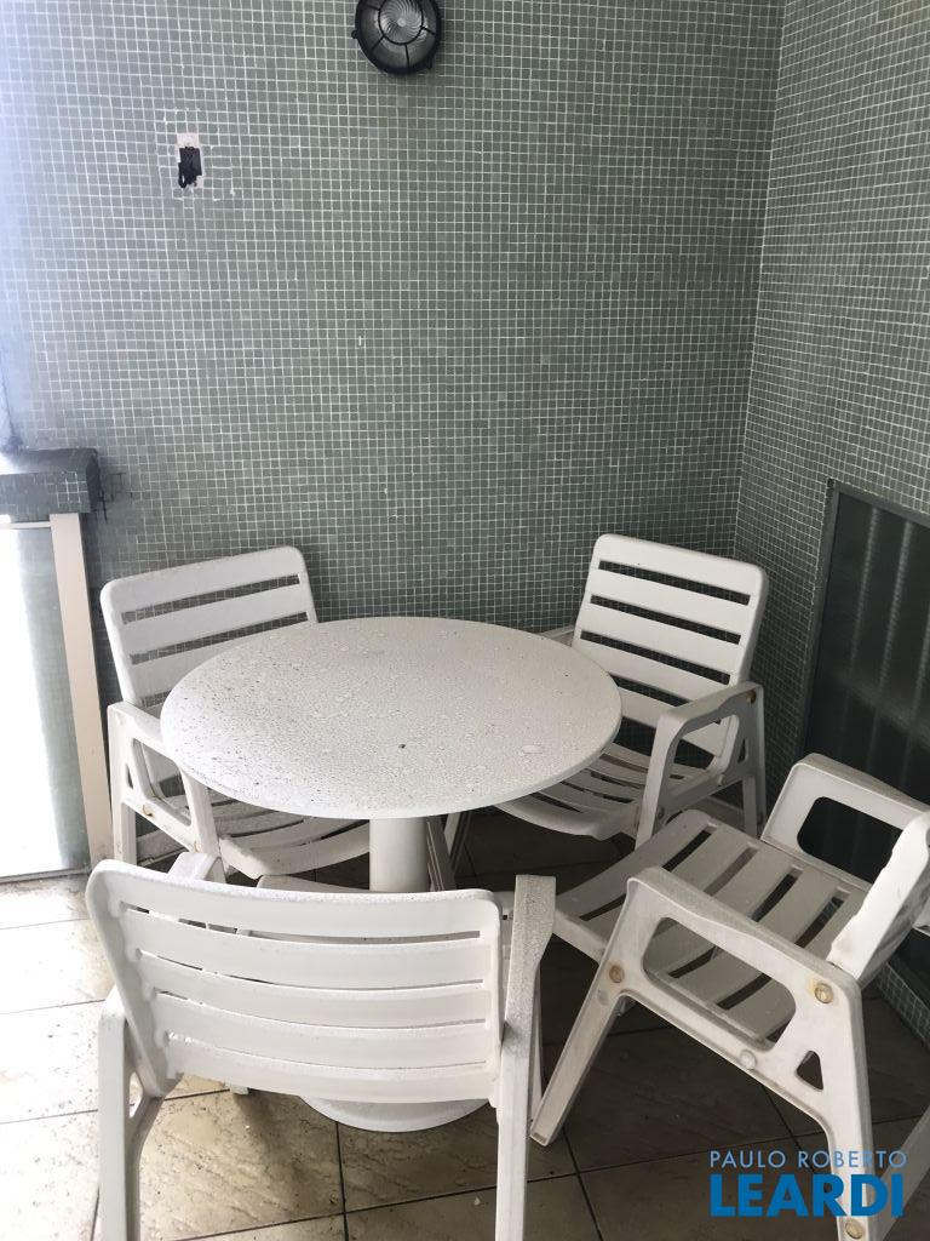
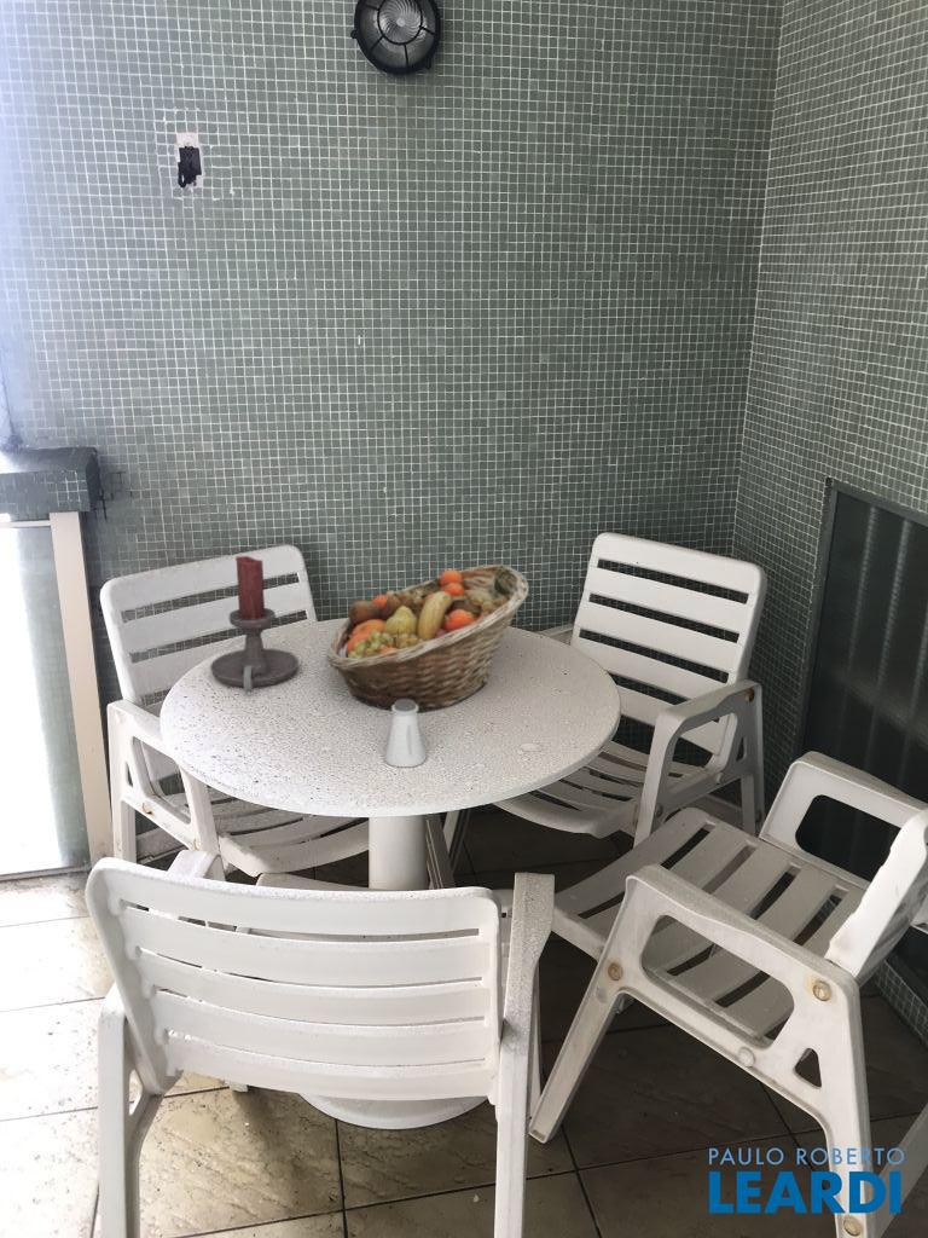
+ fruit basket [325,563,530,713]
+ candle holder [209,555,301,694]
+ saltshaker [383,699,428,769]
